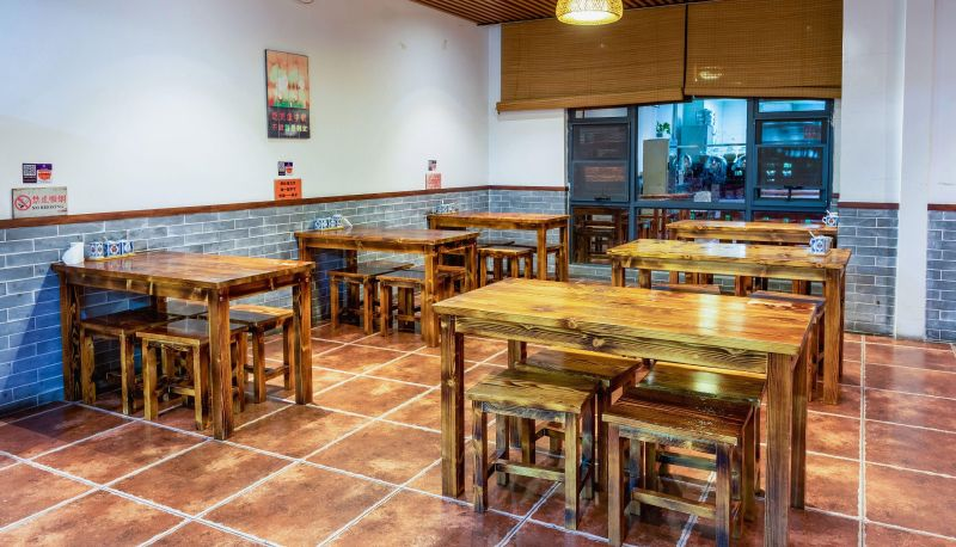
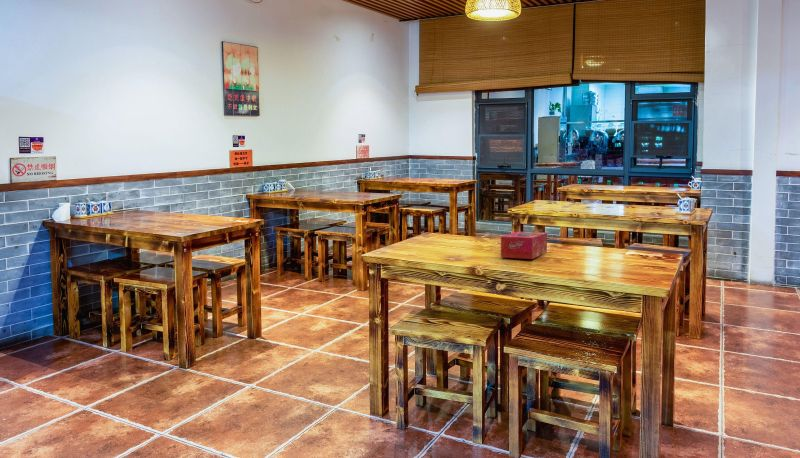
+ tissue box [500,231,548,260]
